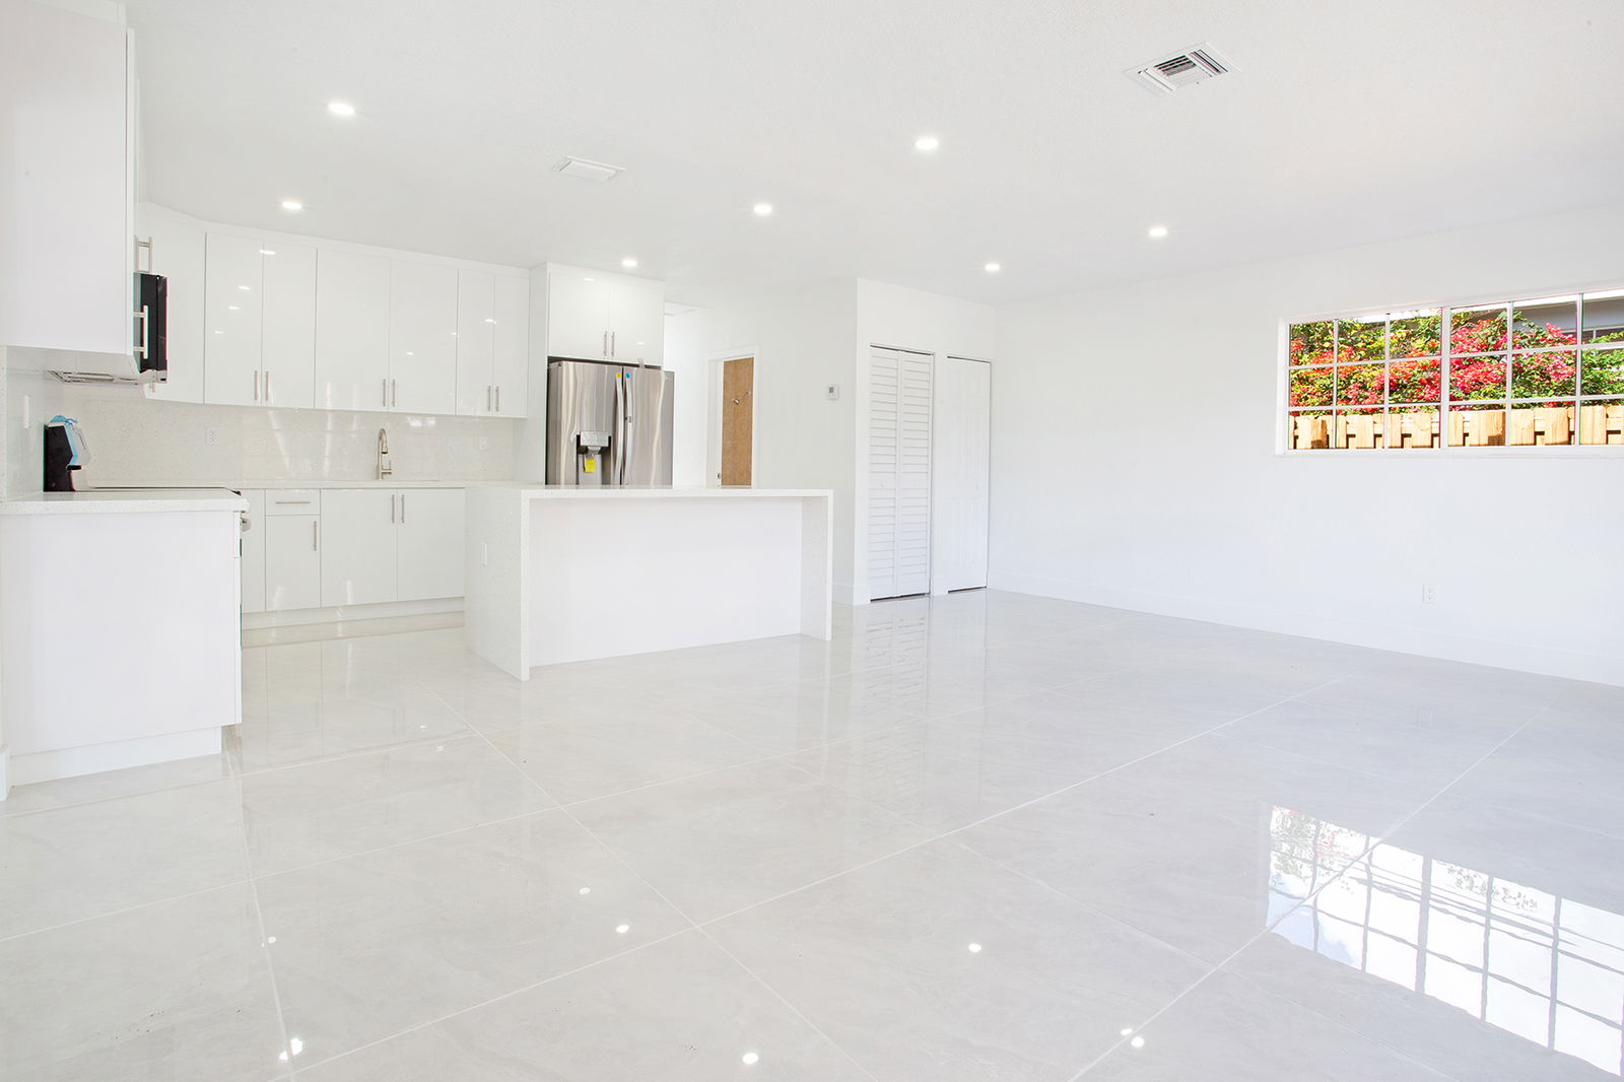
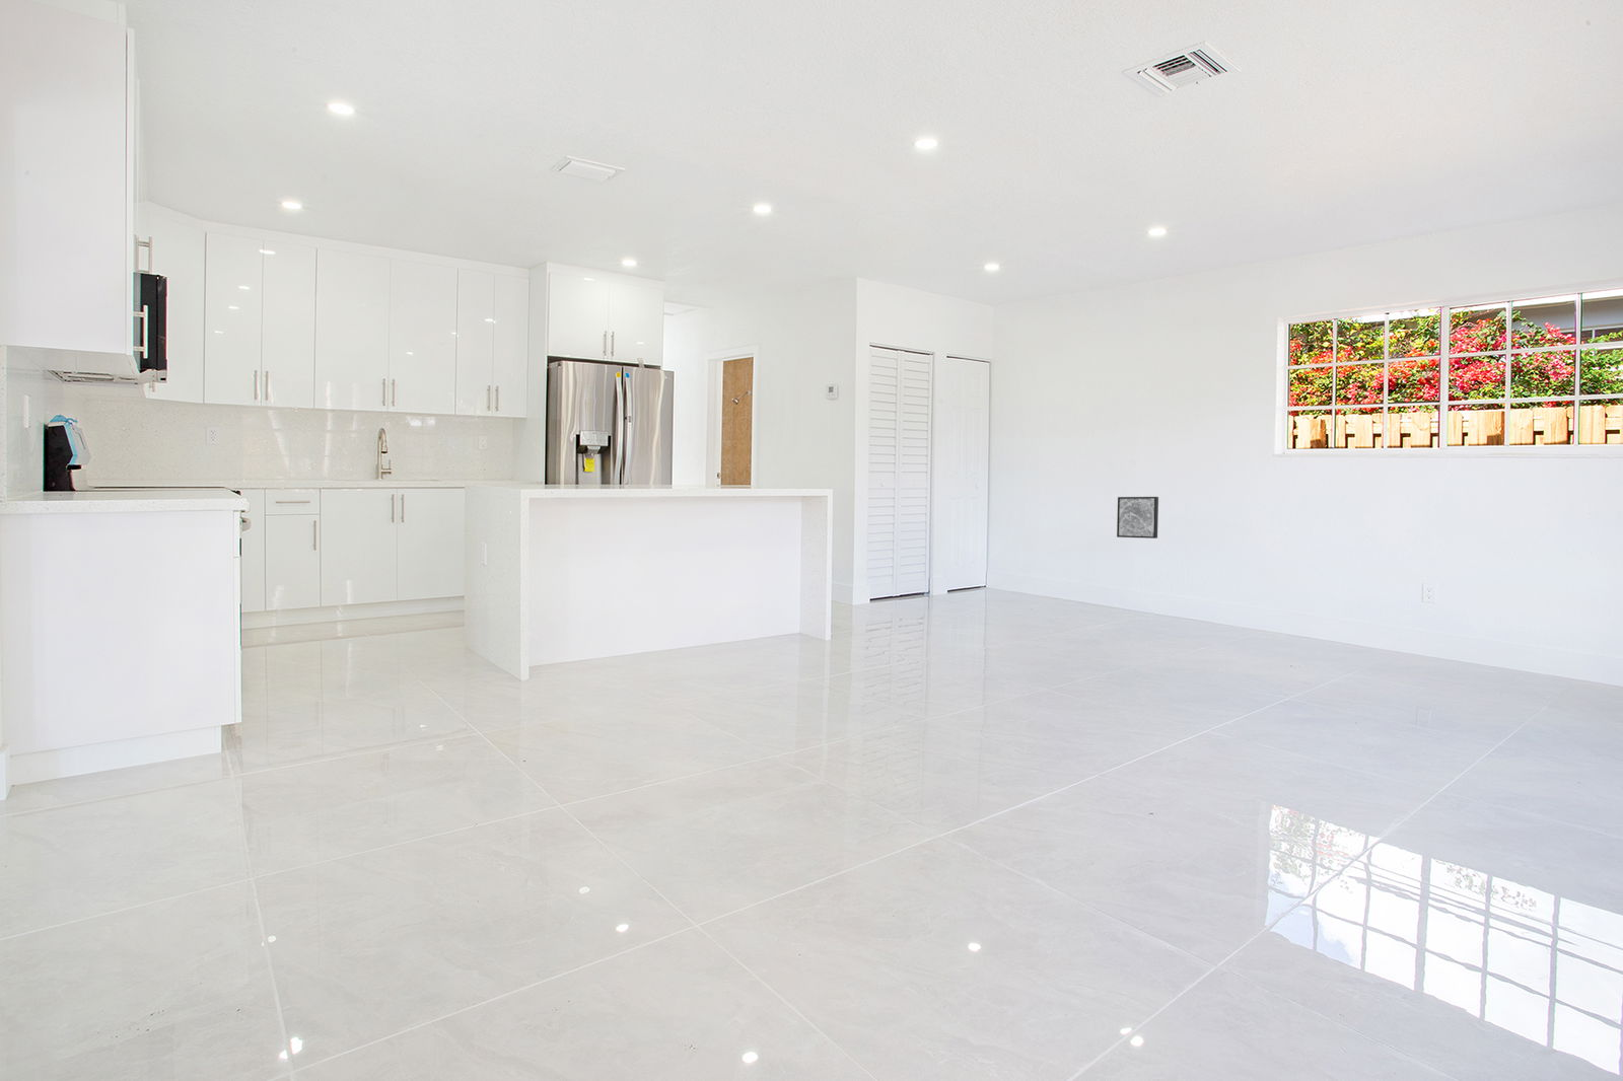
+ wall art [1116,496,1160,539]
